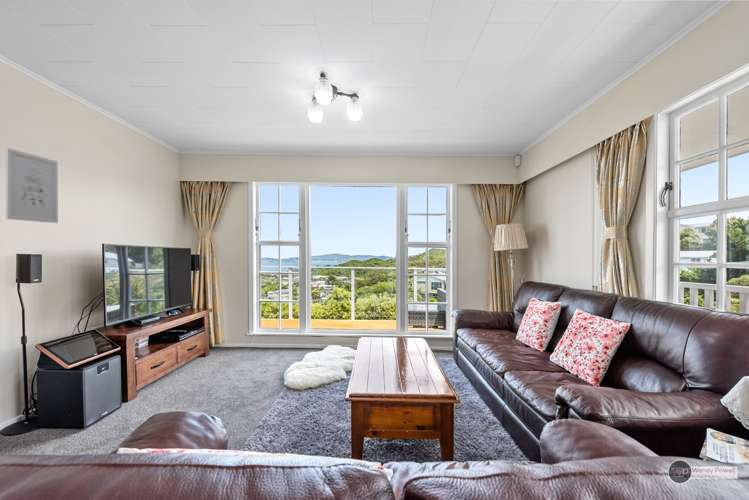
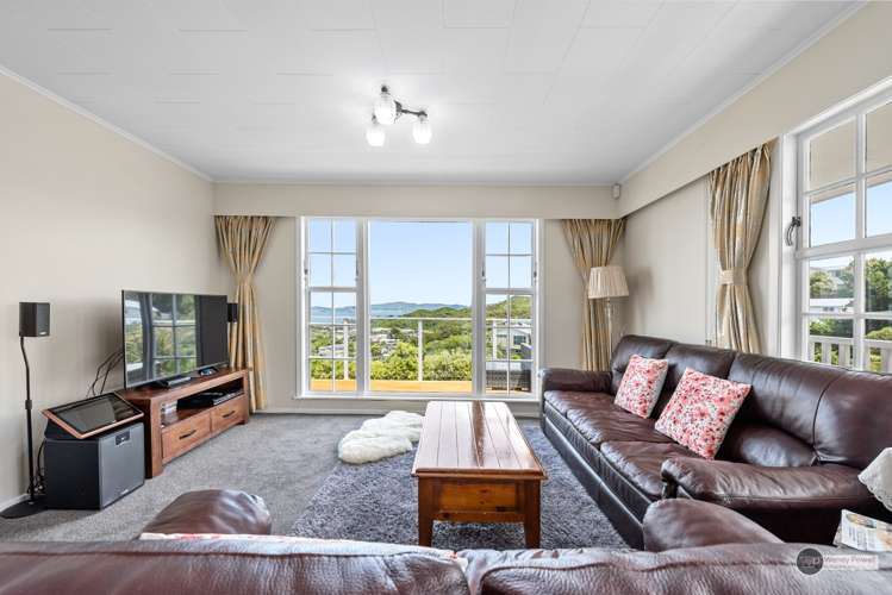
- wall art [5,147,59,224]
